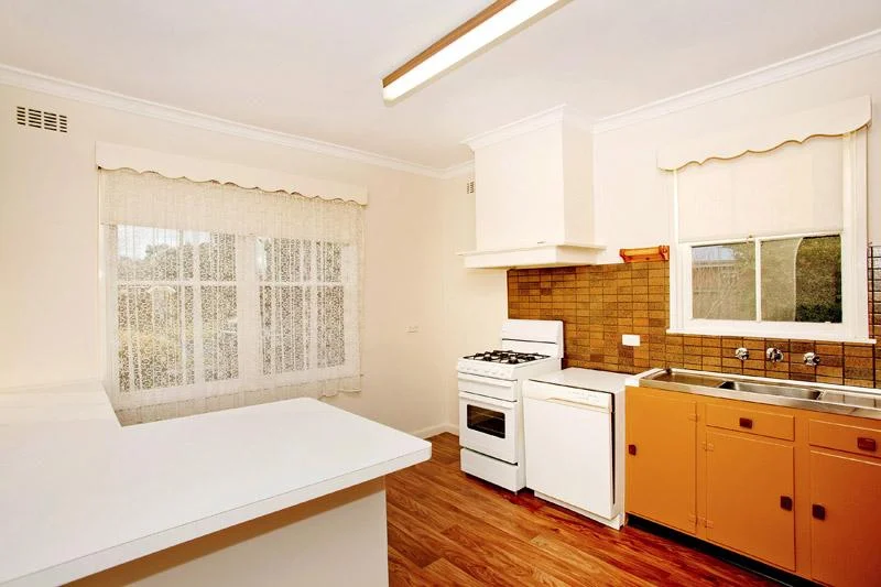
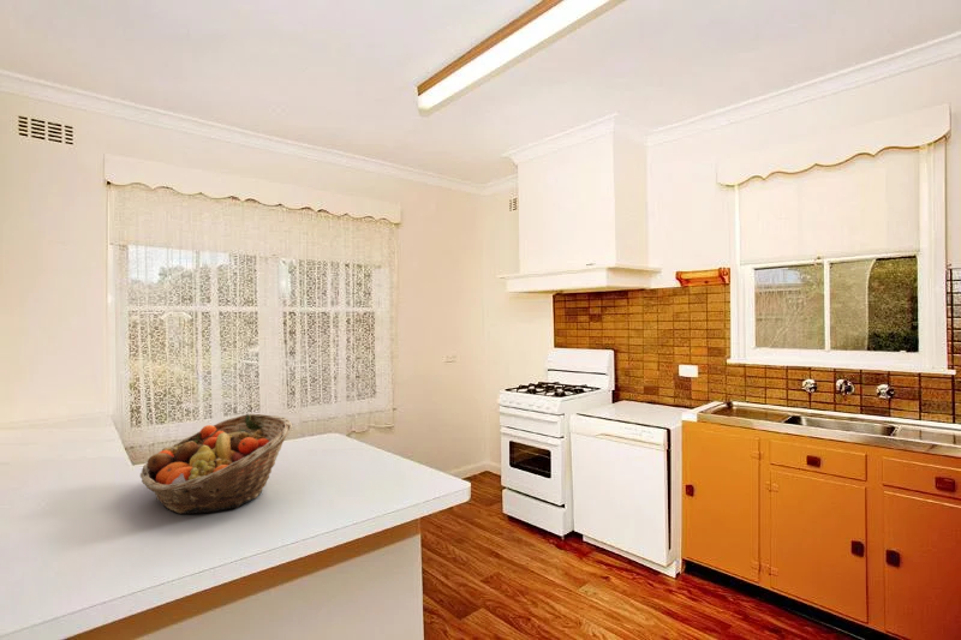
+ fruit basket [139,413,293,515]
